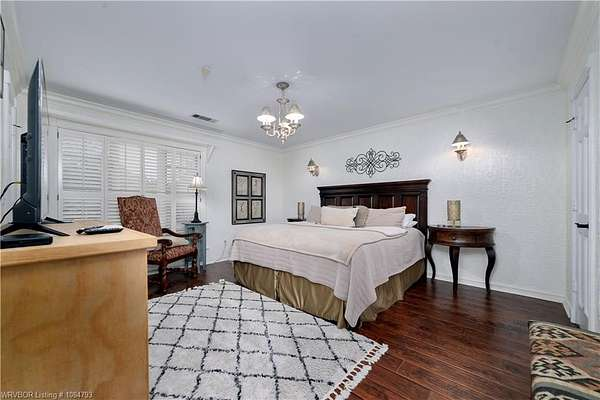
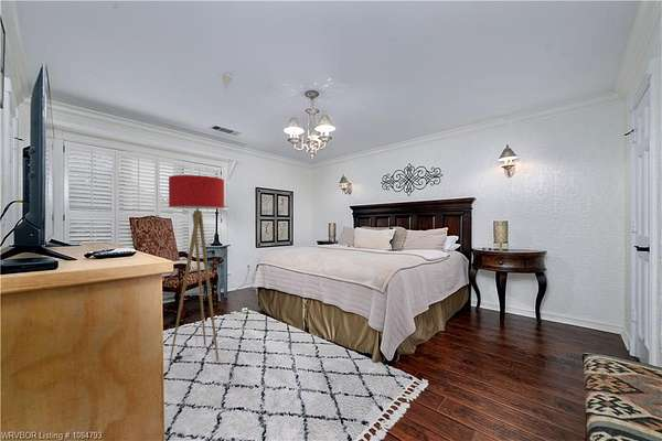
+ floor lamp [168,174,225,365]
